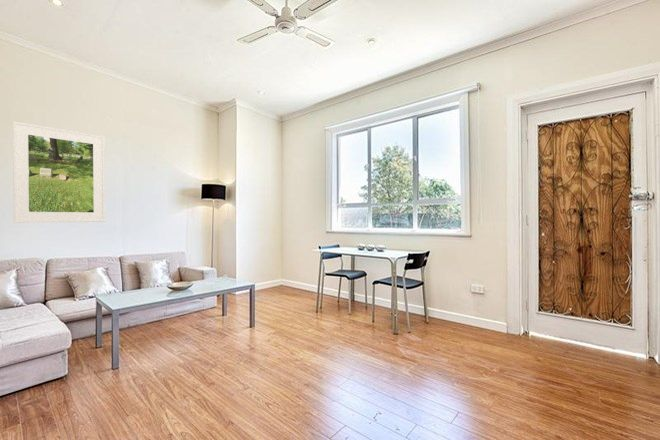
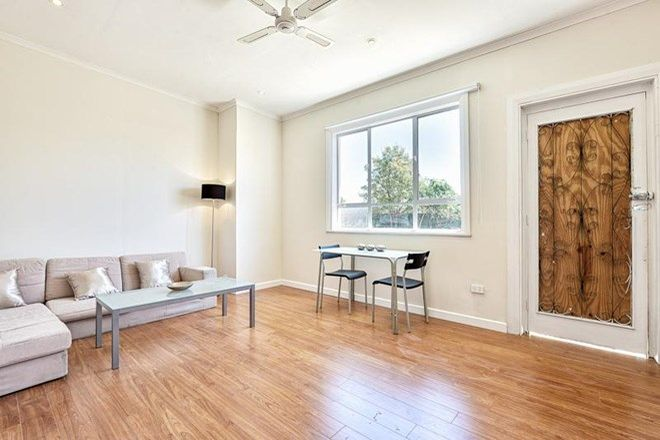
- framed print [12,121,106,224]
